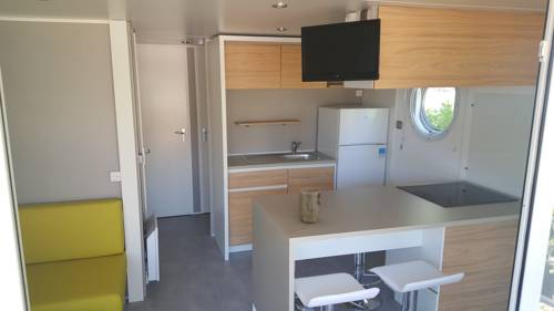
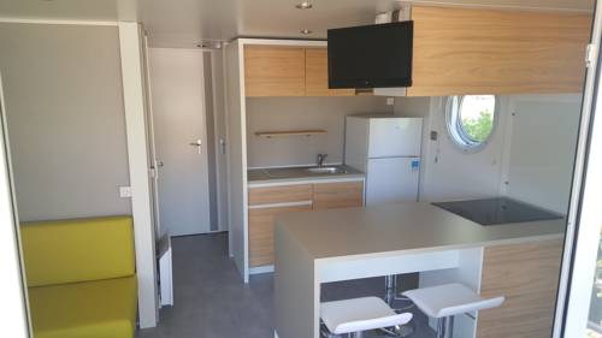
- plant pot [298,187,322,224]
